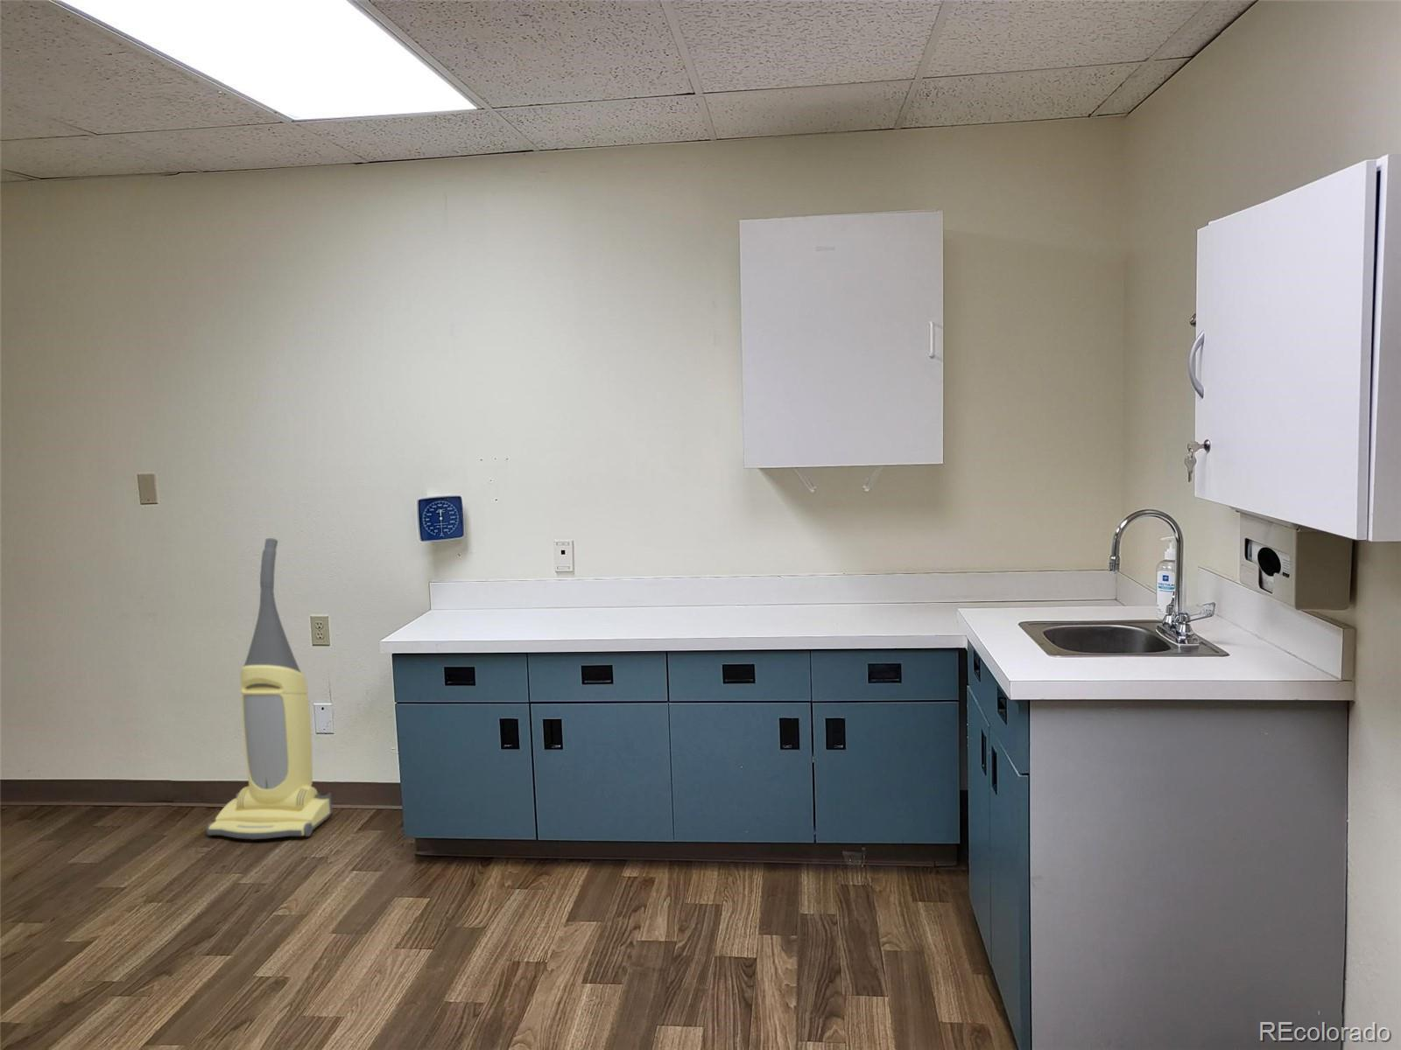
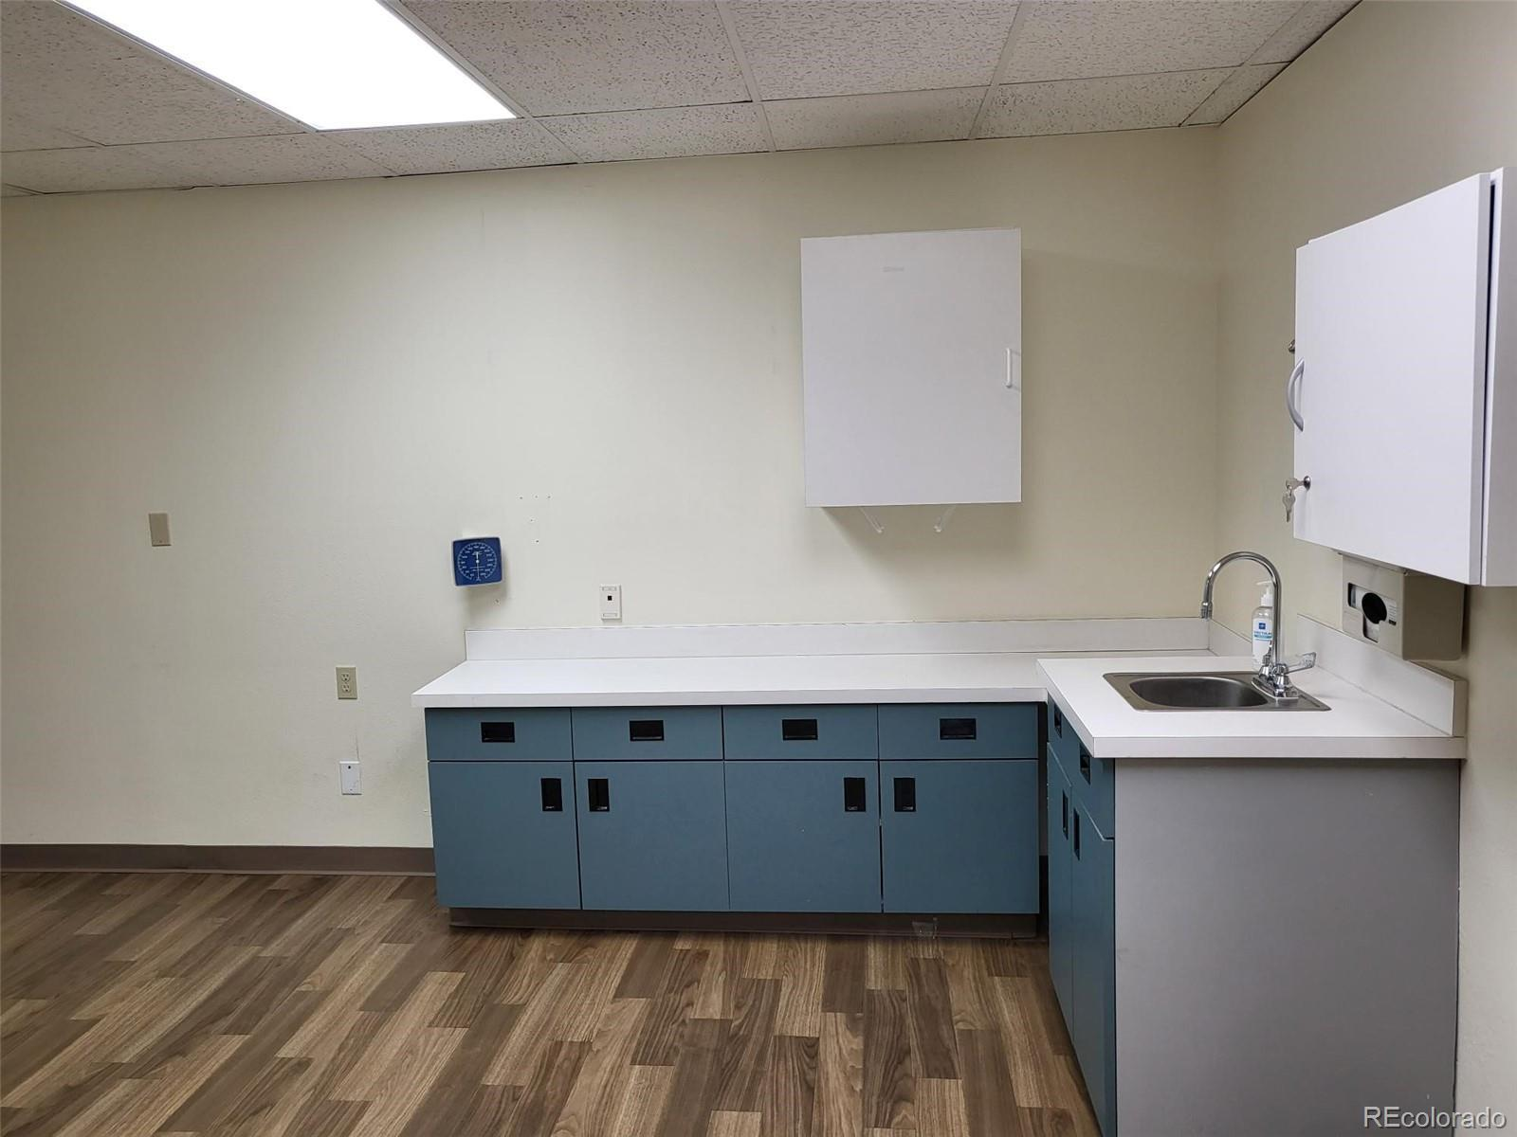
- vacuum cleaner [205,537,333,840]
